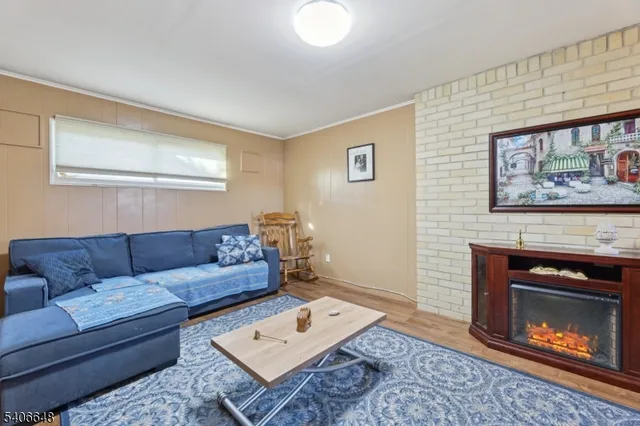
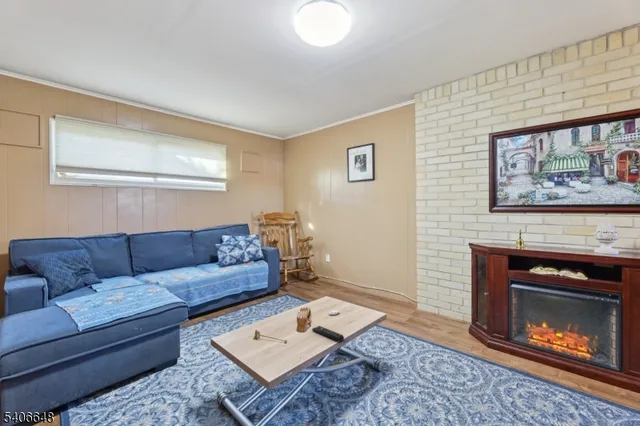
+ remote control [311,325,345,343]
